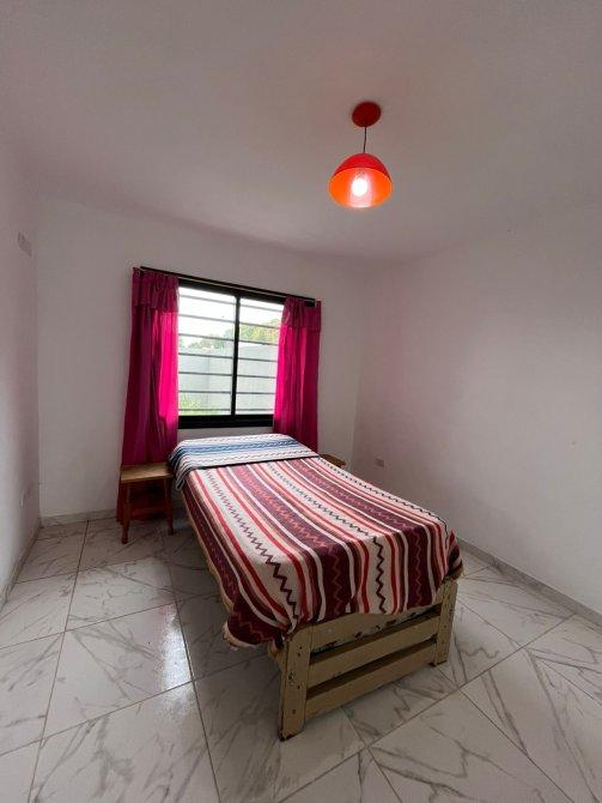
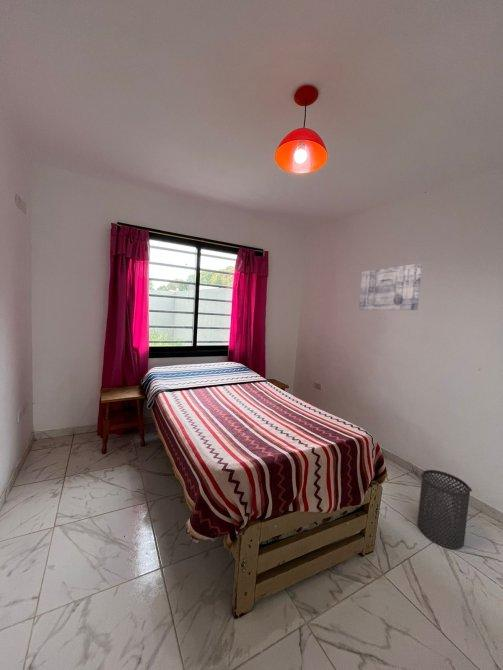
+ wall art [358,262,423,311]
+ trash can [416,469,473,550]
